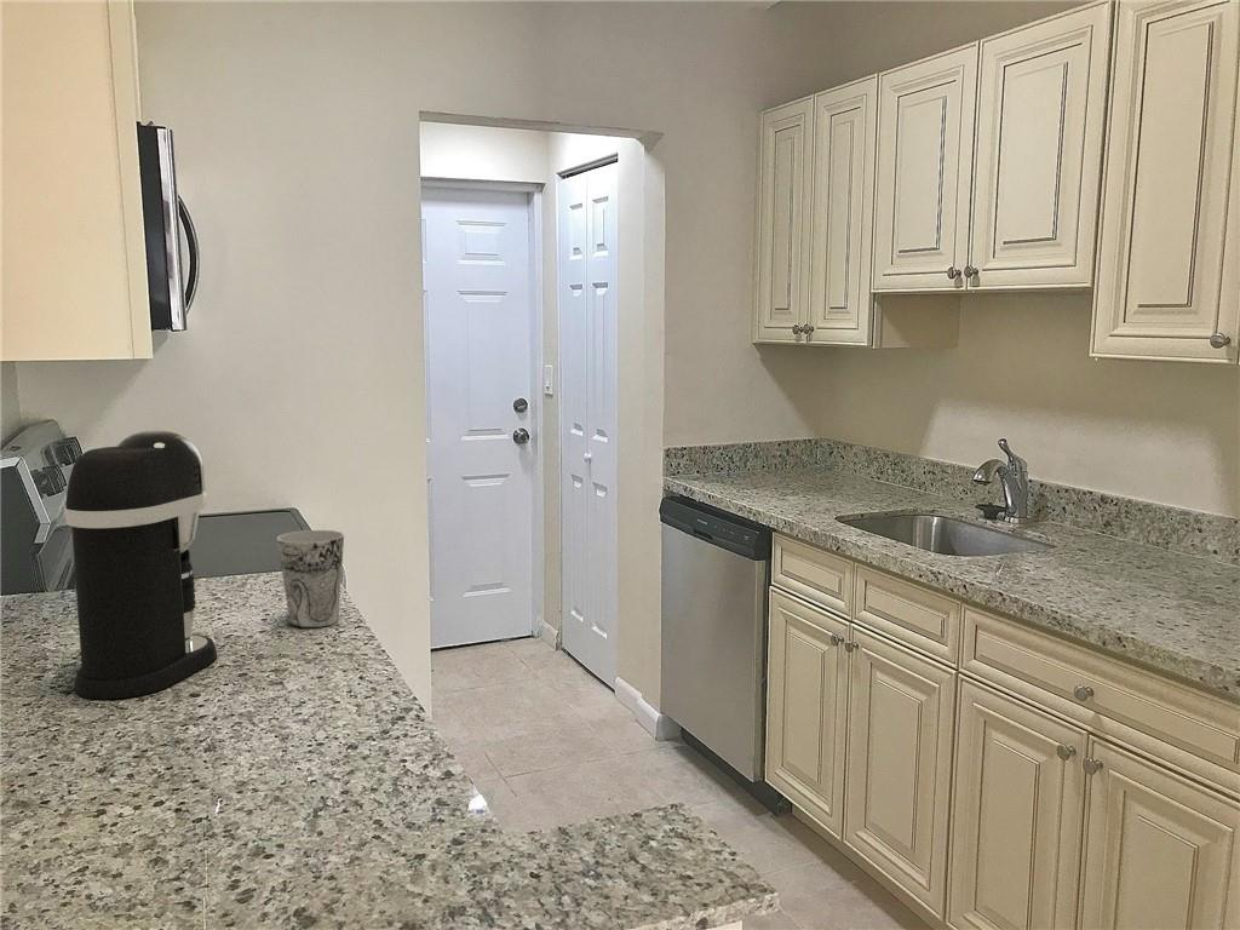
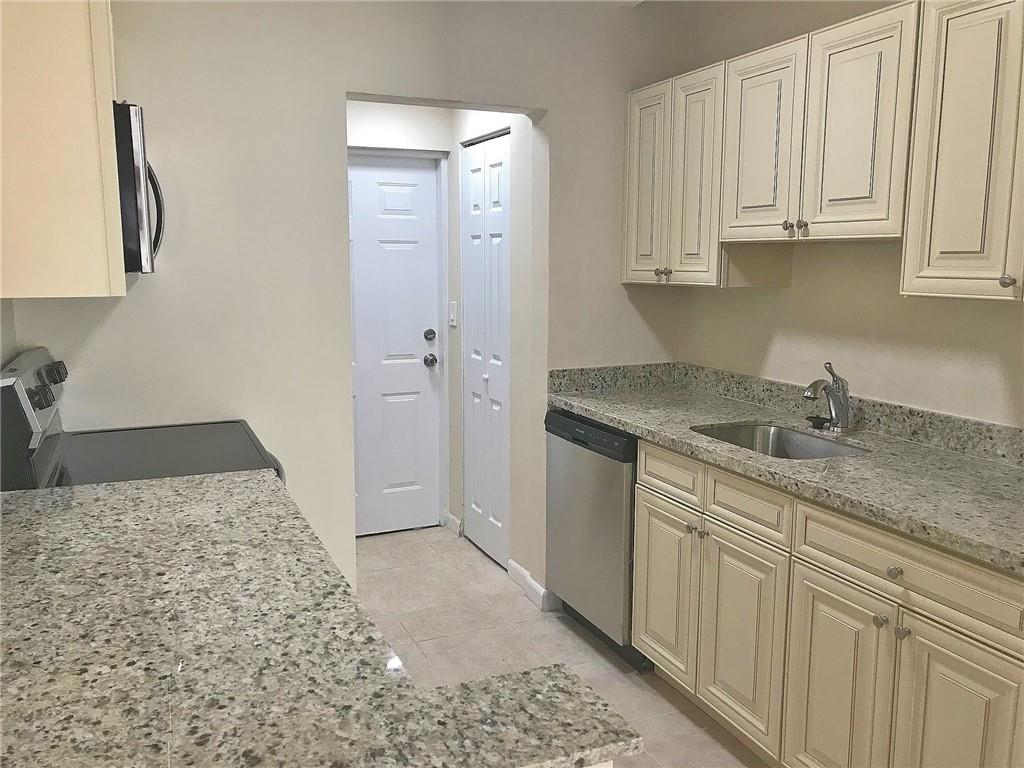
- cup [276,529,345,628]
- coffee maker [63,430,218,700]
